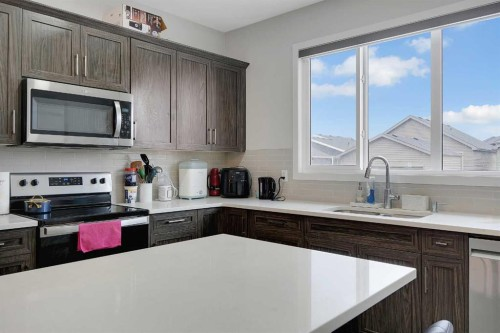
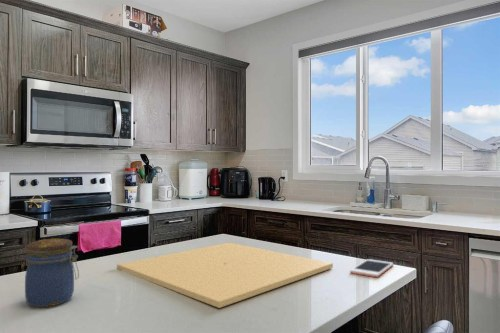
+ cutting board [116,242,334,309]
+ jar [24,238,80,308]
+ cell phone [349,258,394,278]
